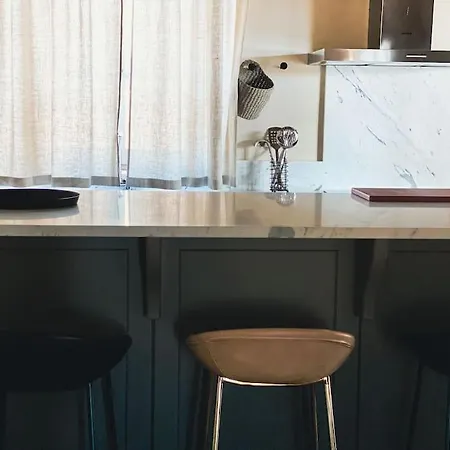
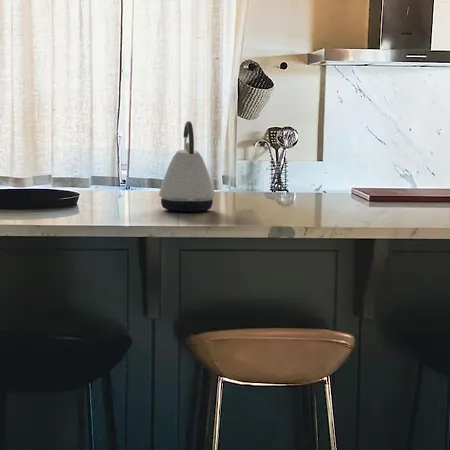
+ kettle [158,120,216,213]
